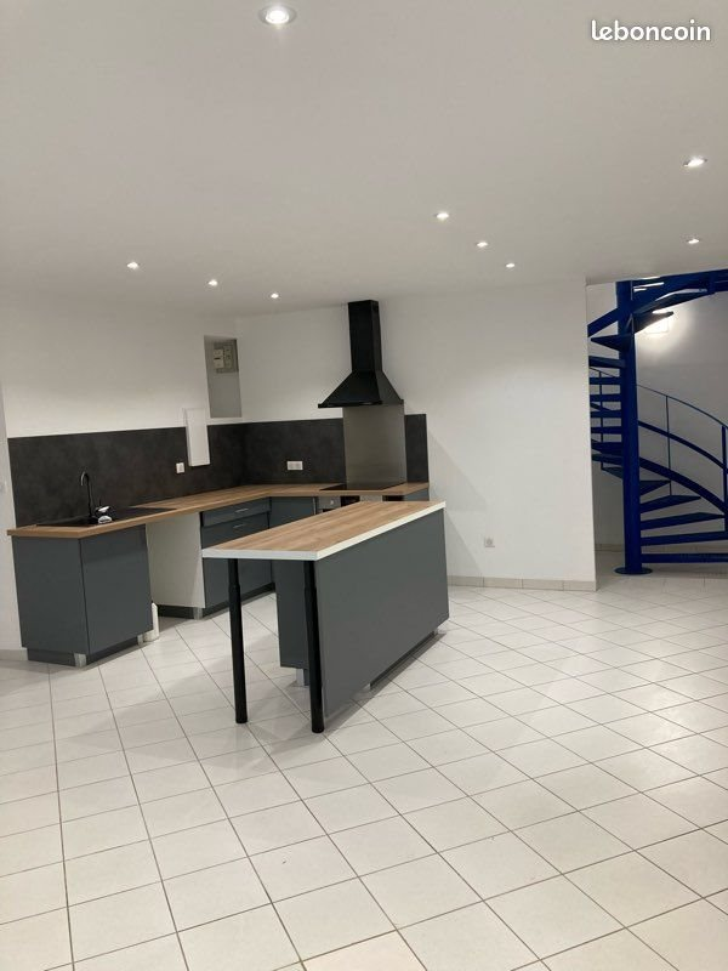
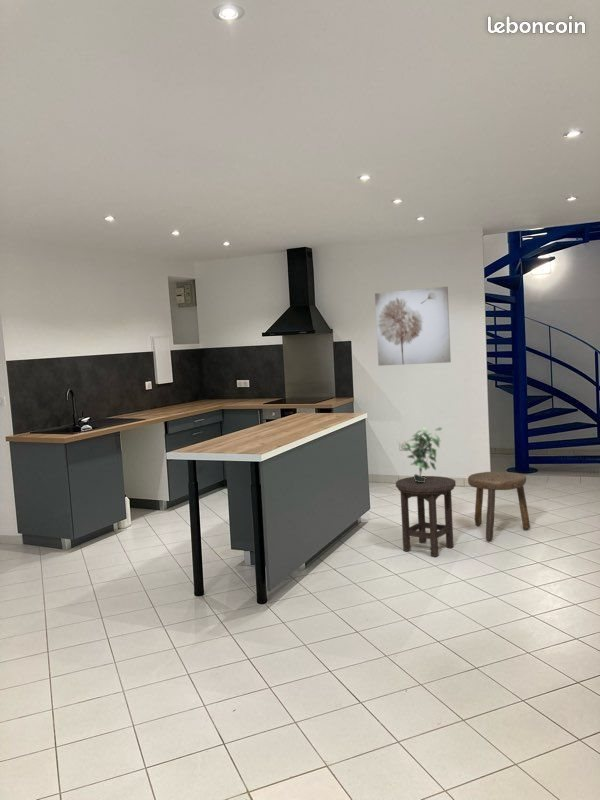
+ potted plant [401,426,443,482]
+ stool [467,470,531,542]
+ wall art [374,286,452,367]
+ stool [395,475,457,558]
